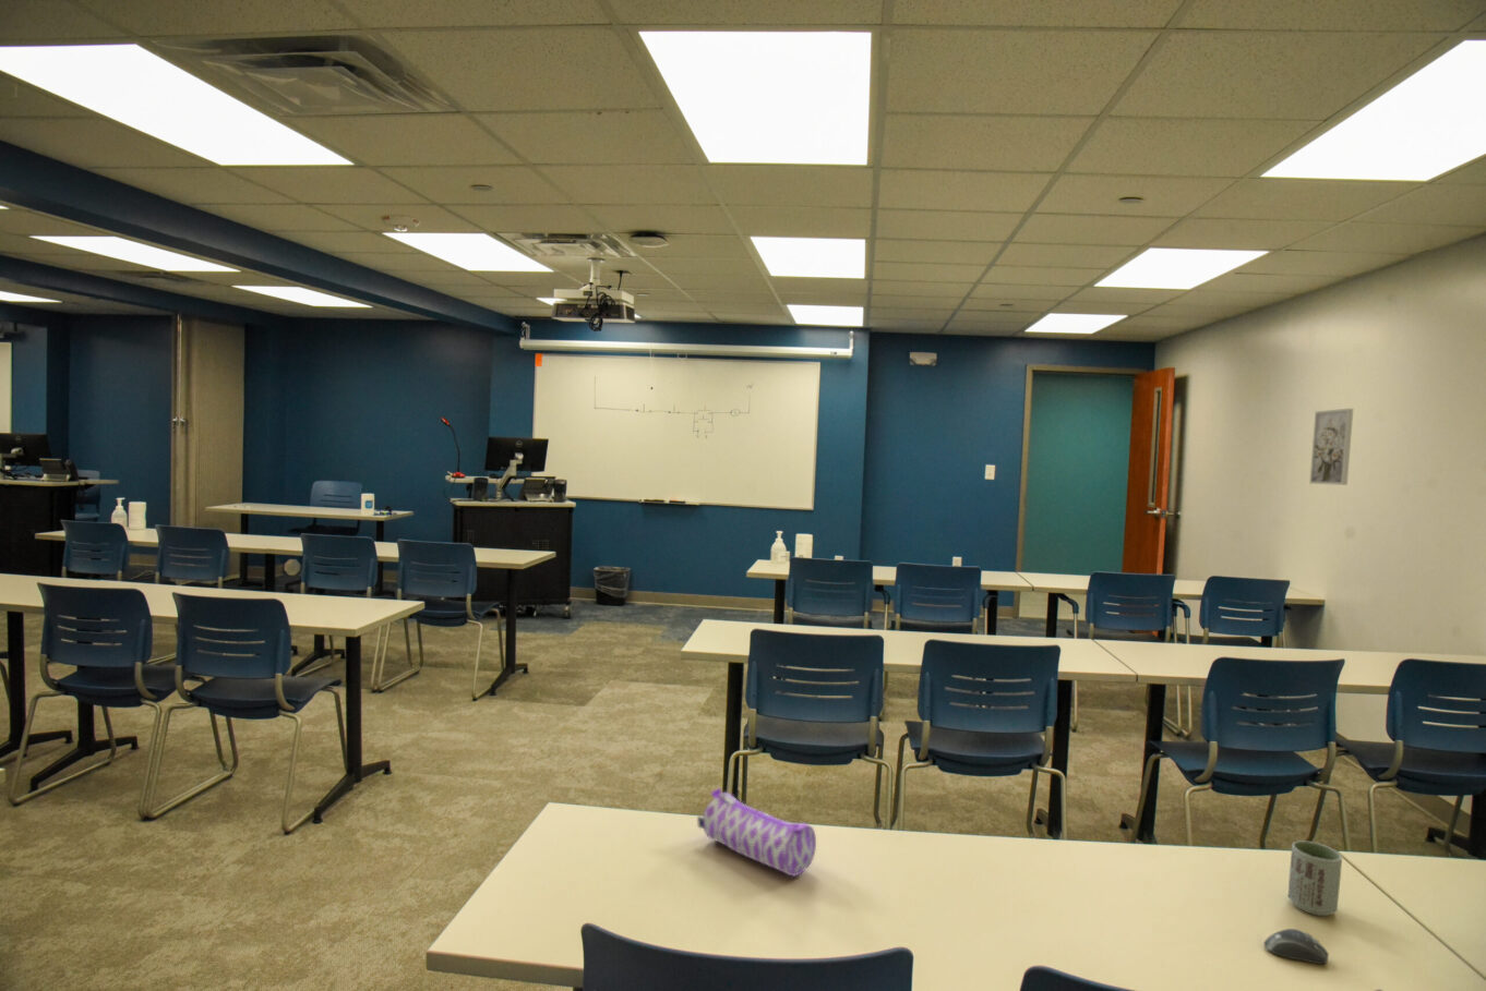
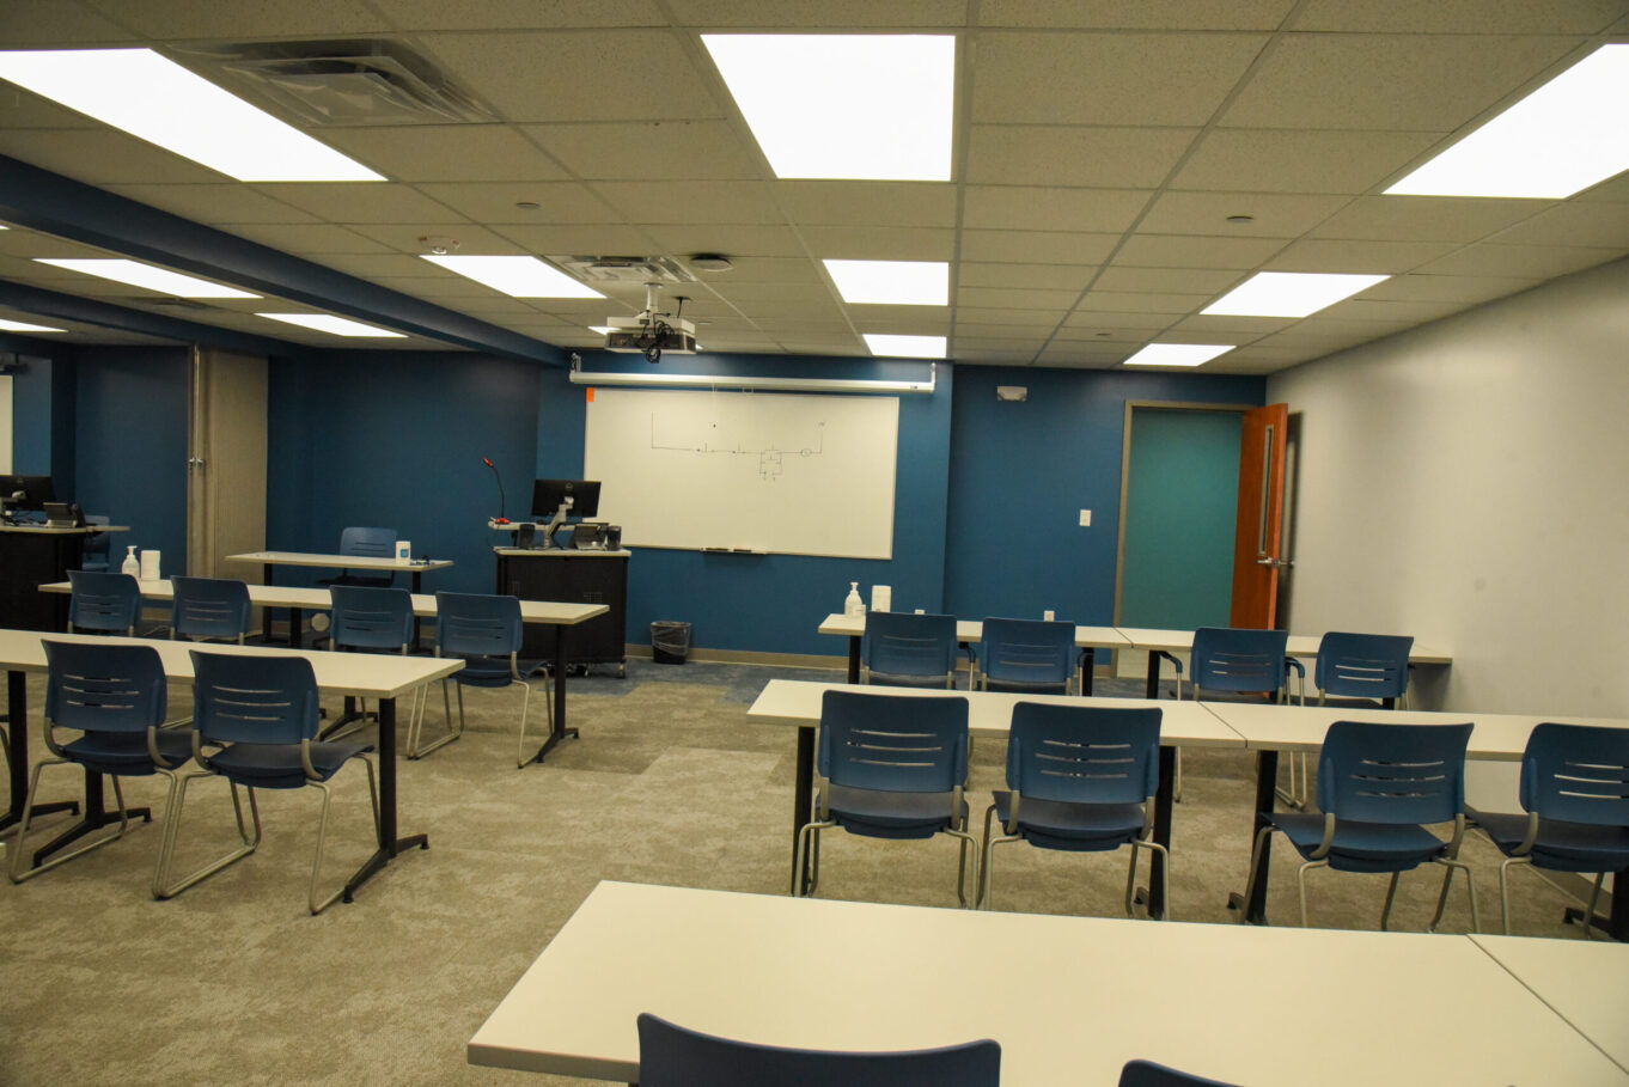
- pencil case [696,787,818,877]
- cup [1288,839,1343,917]
- wall art [1308,408,1354,487]
- computer mouse [1264,928,1330,964]
